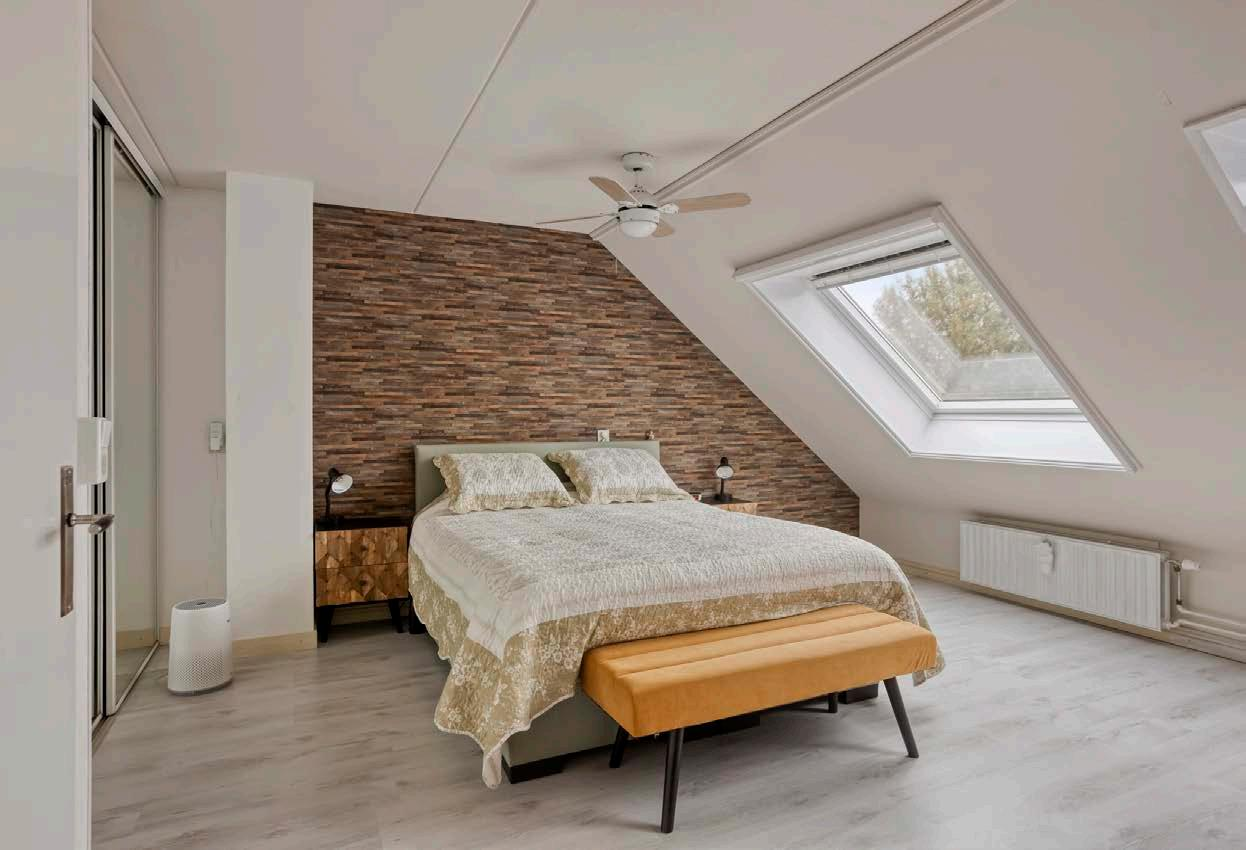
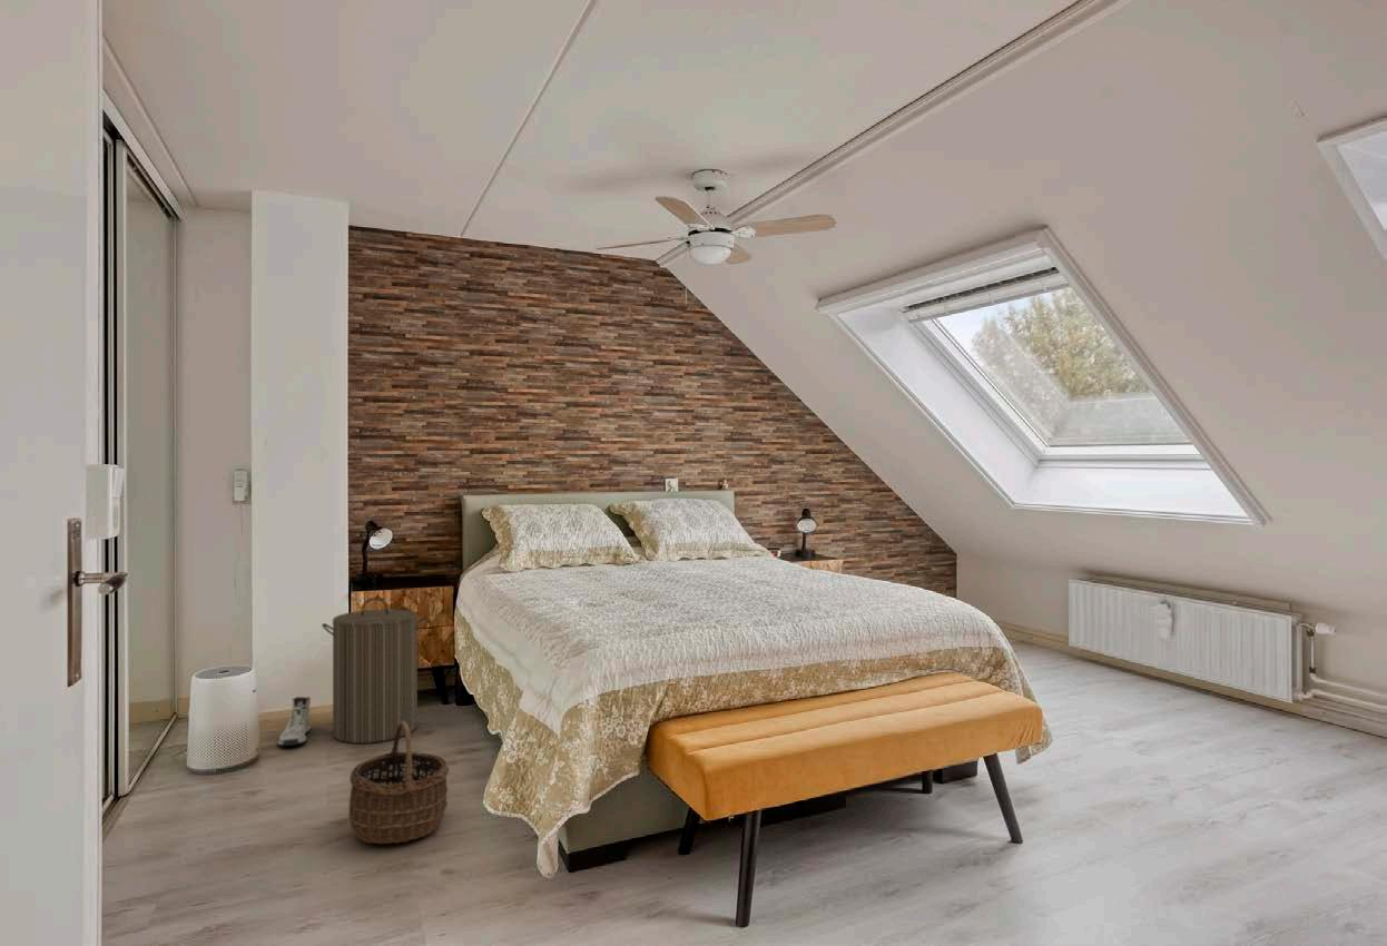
+ laundry hamper [321,597,429,745]
+ wicker basket [347,721,450,845]
+ sneaker [277,696,312,747]
